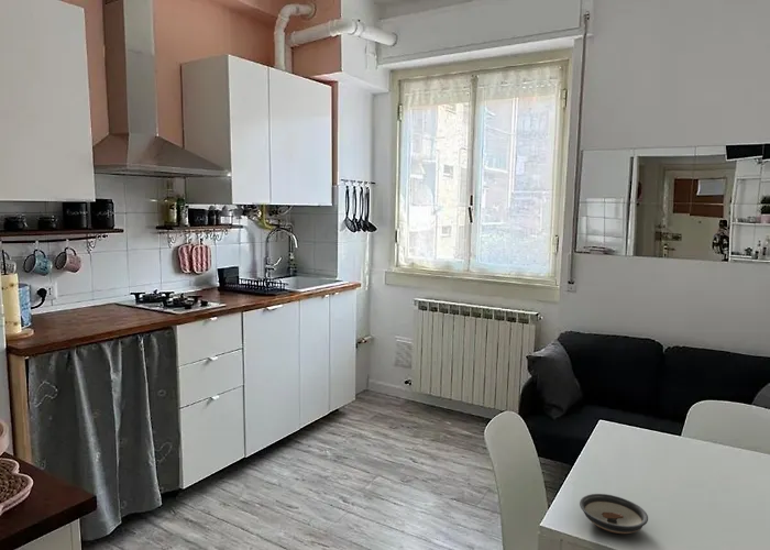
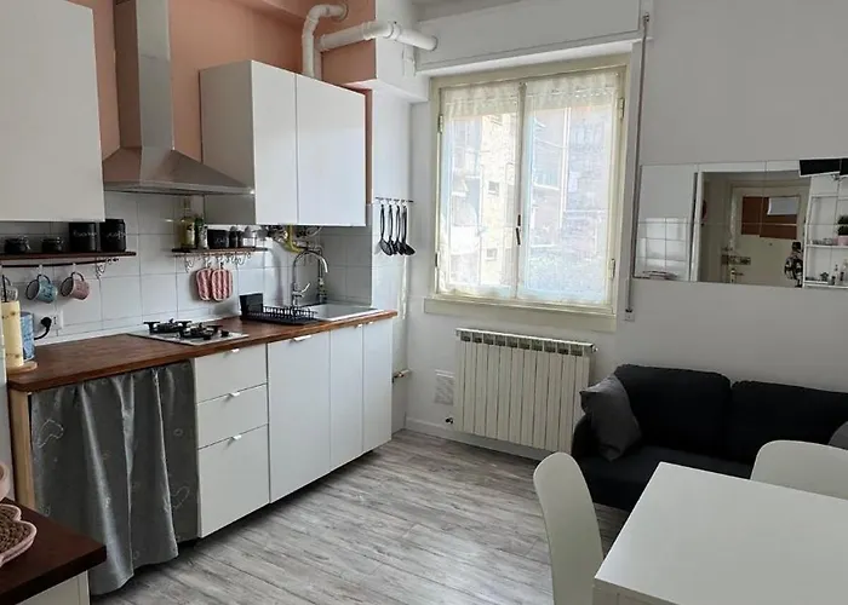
- saucer [579,493,649,535]
